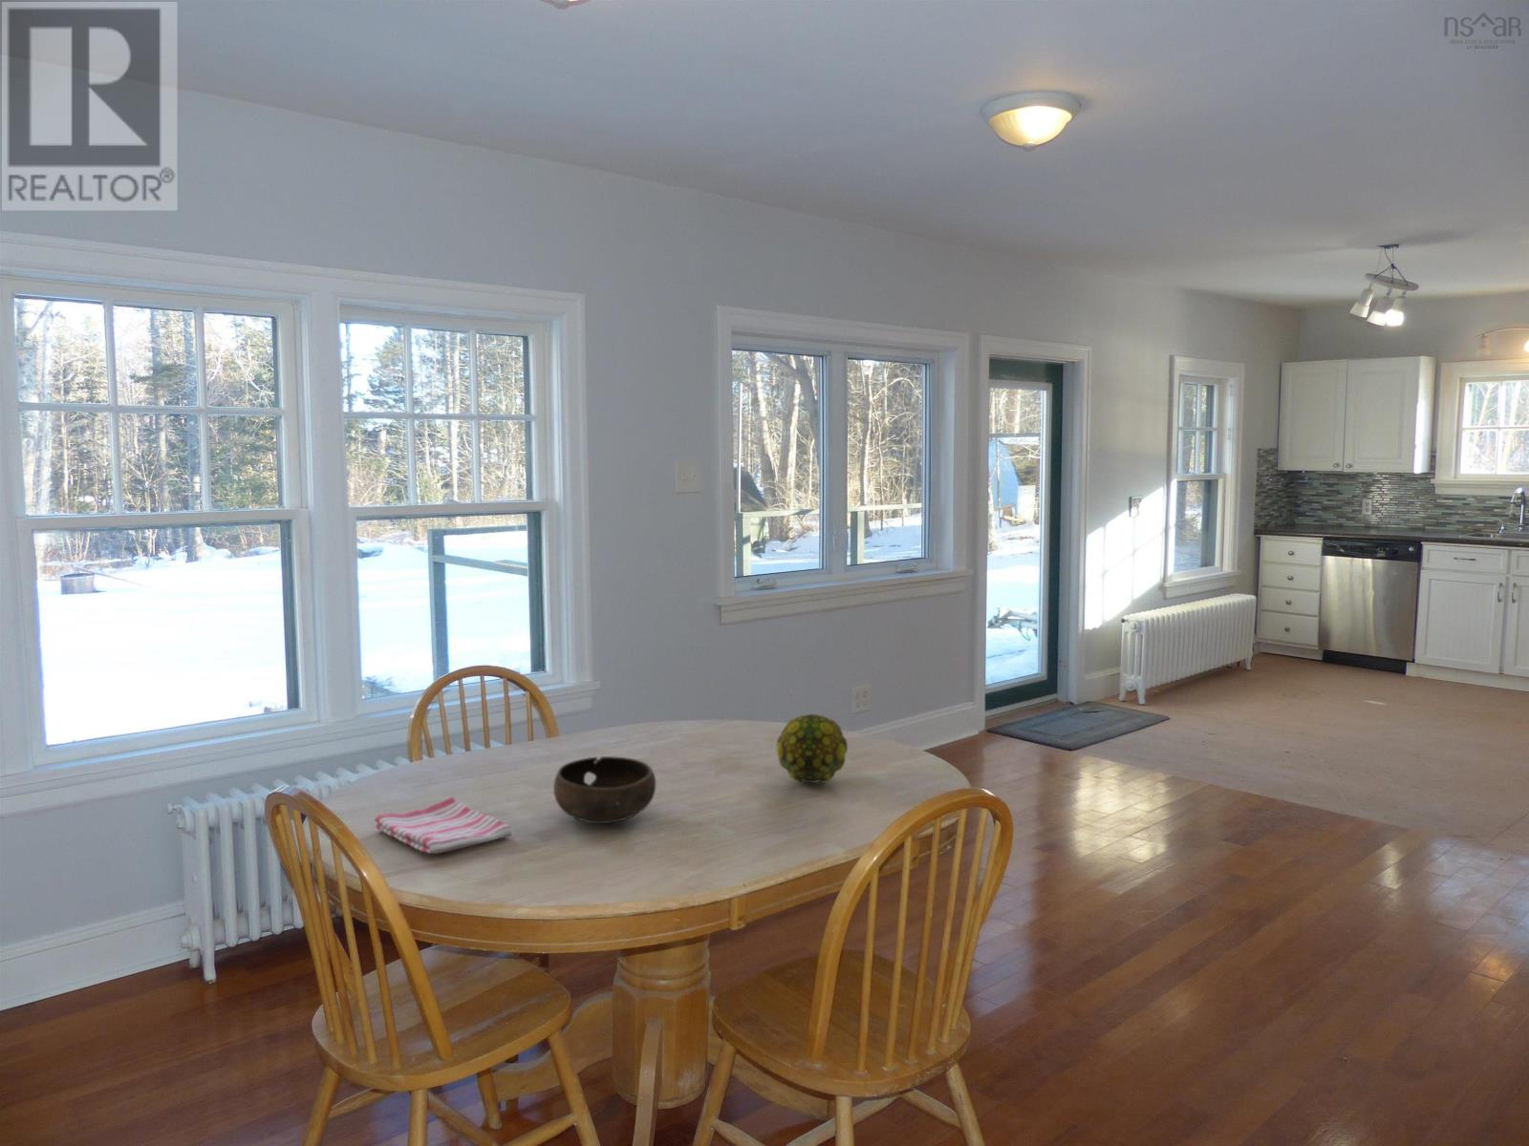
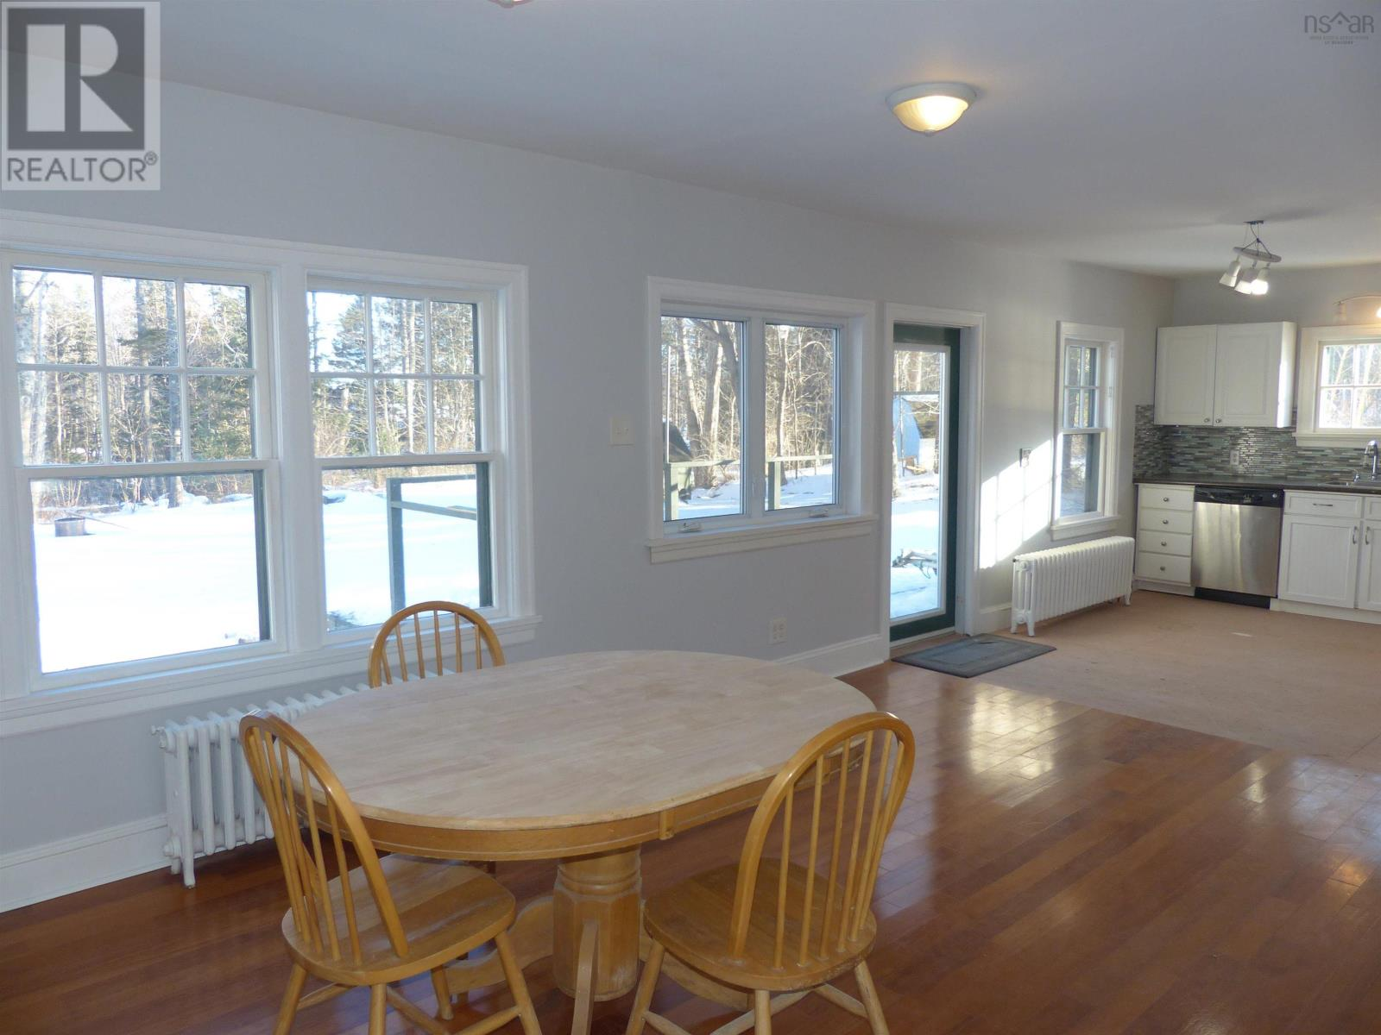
- decorative ball [775,714,849,784]
- bowl [553,756,656,825]
- dish towel [373,796,514,855]
